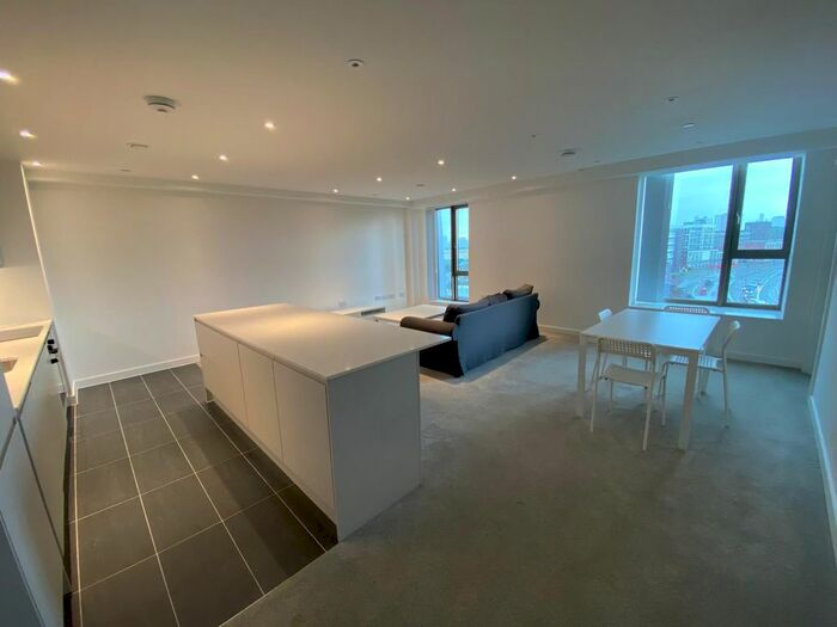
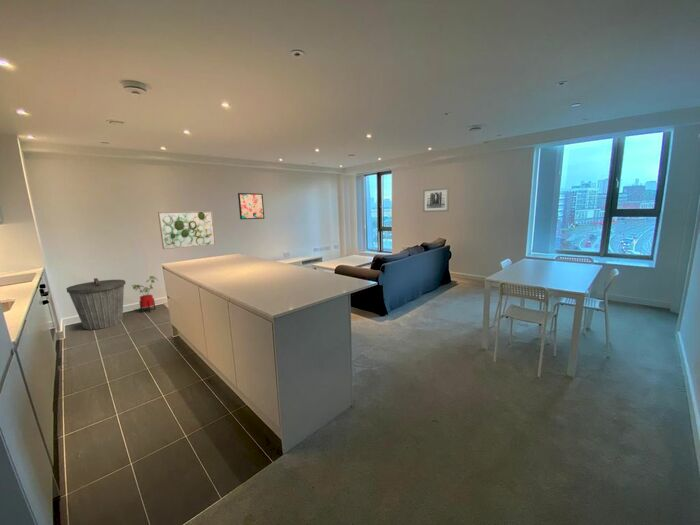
+ wall art [422,187,450,213]
+ wall art [237,192,265,220]
+ house plant [131,275,159,314]
+ trash can [65,277,127,331]
+ wall art [157,210,217,250]
